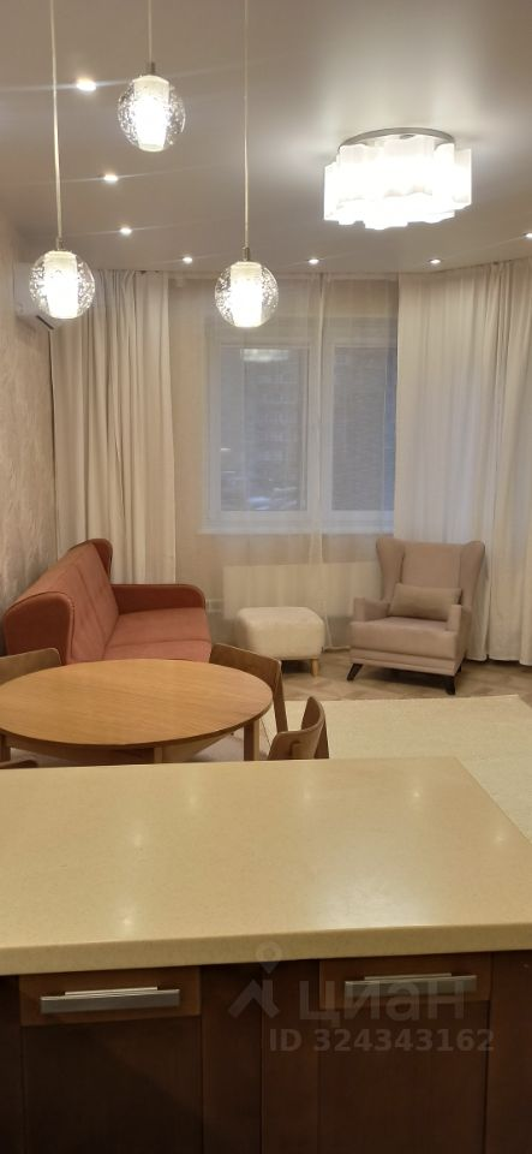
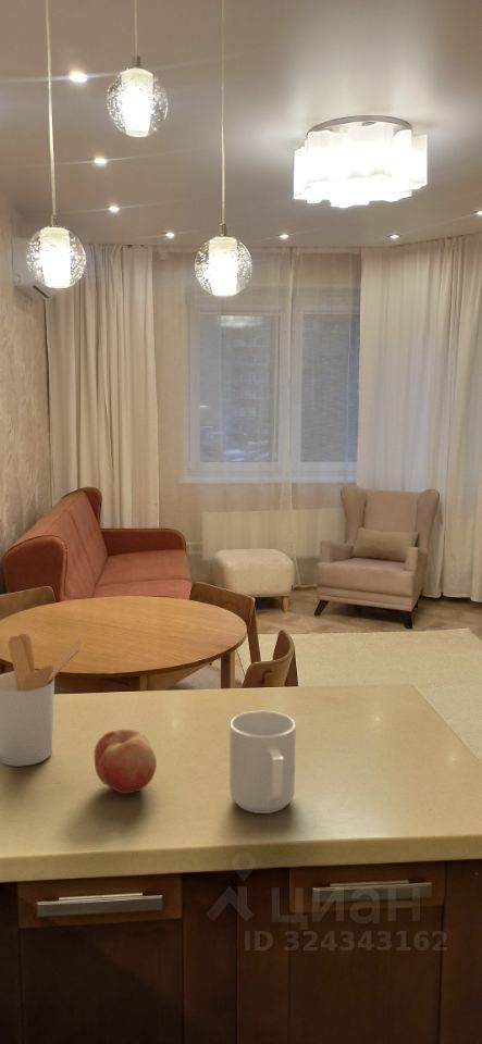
+ fruit [92,729,158,795]
+ utensil holder [0,632,84,767]
+ mug [228,710,297,815]
